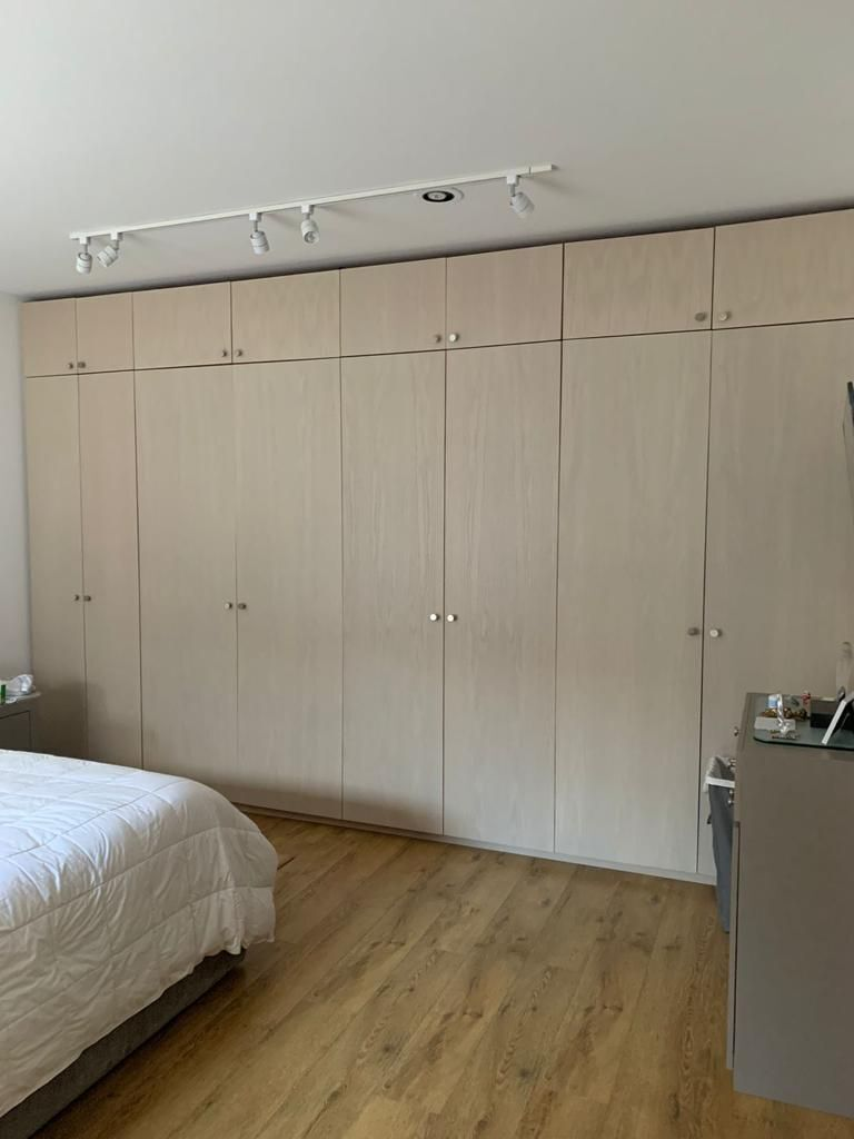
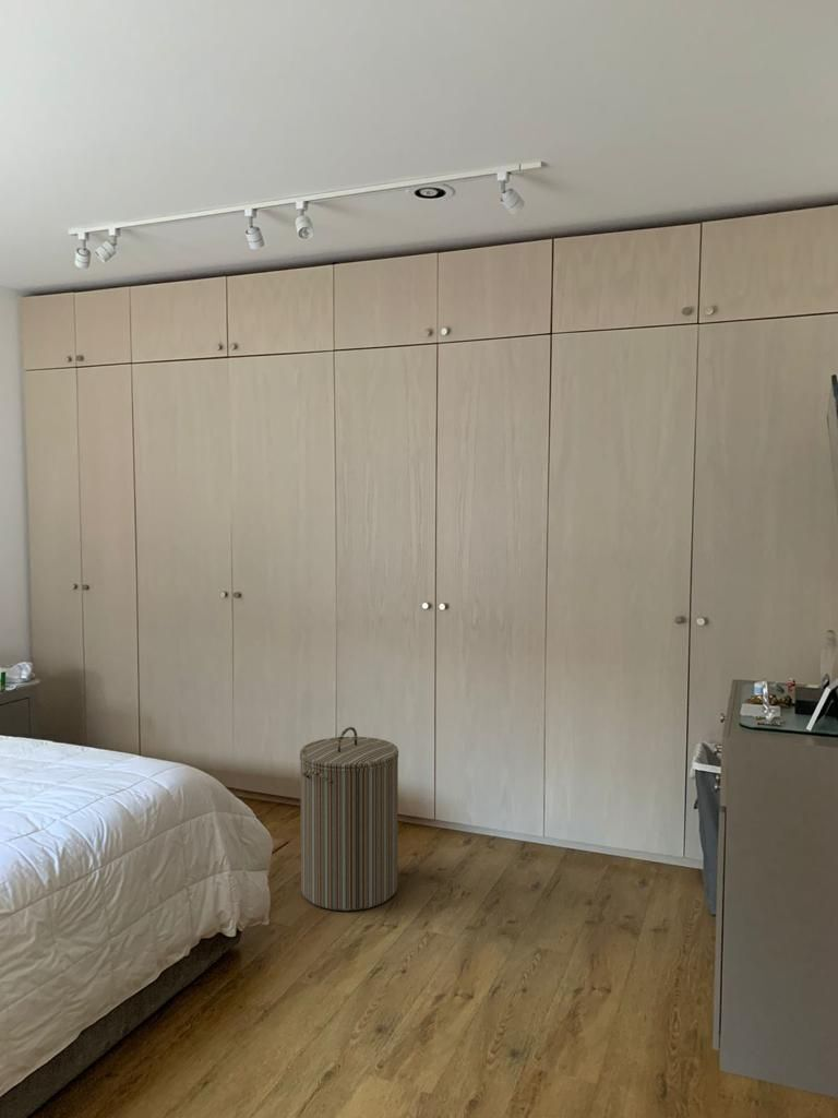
+ laundry hamper [299,726,399,912]
